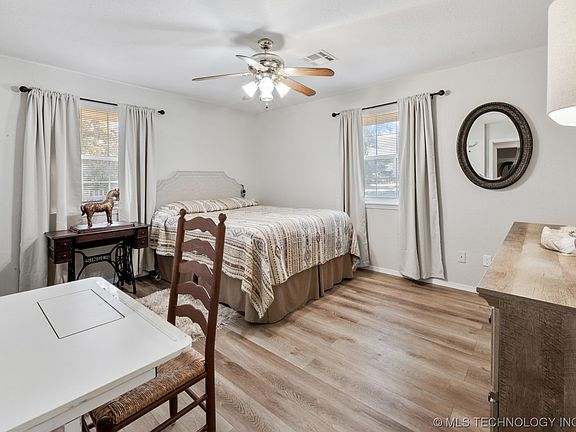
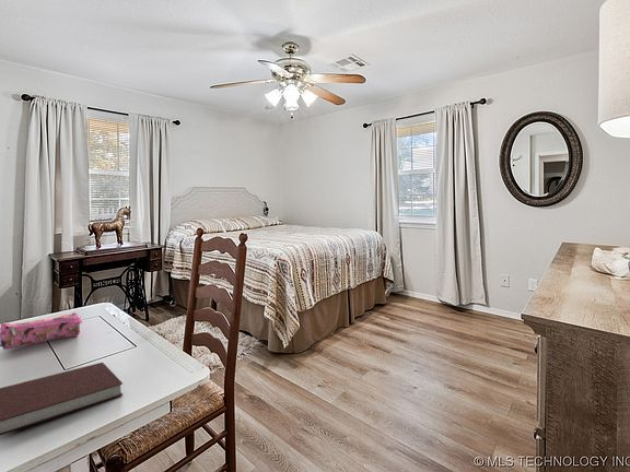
+ notebook [0,362,124,436]
+ pencil case [0,311,83,351]
